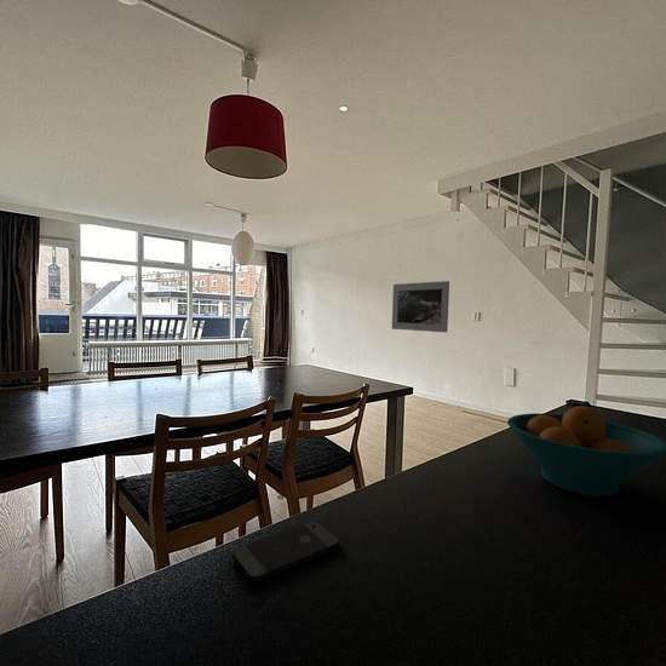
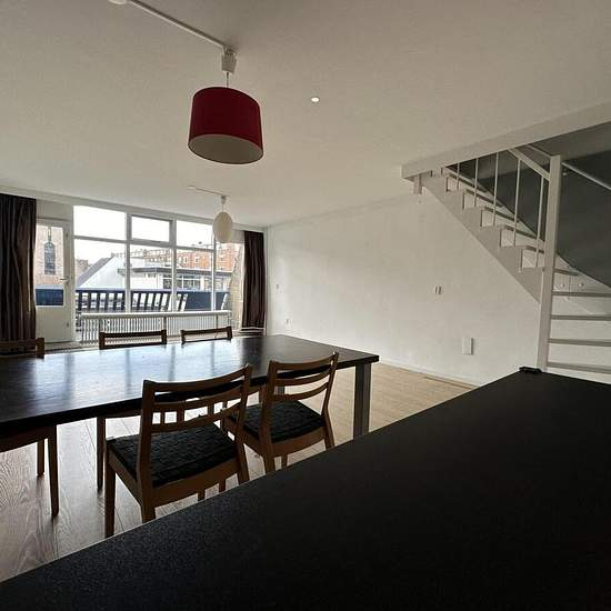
- fruit bowl [506,404,666,498]
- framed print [391,280,450,333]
- smartphone [231,521,340,584]
